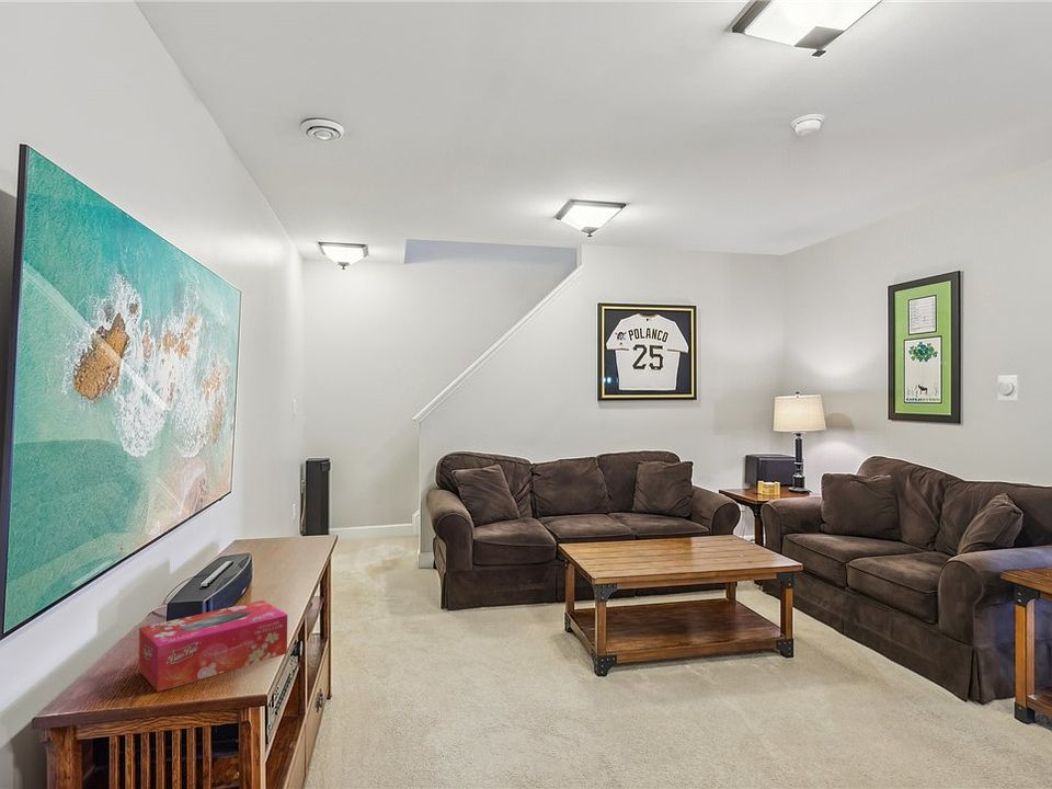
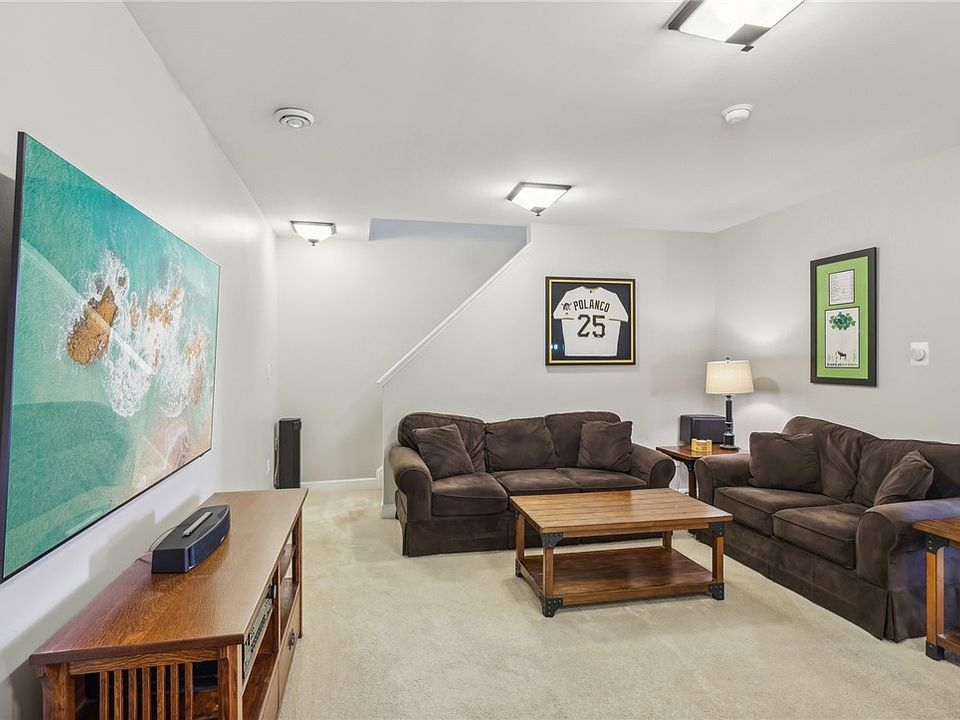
- tissue box [138,599,288,693]
